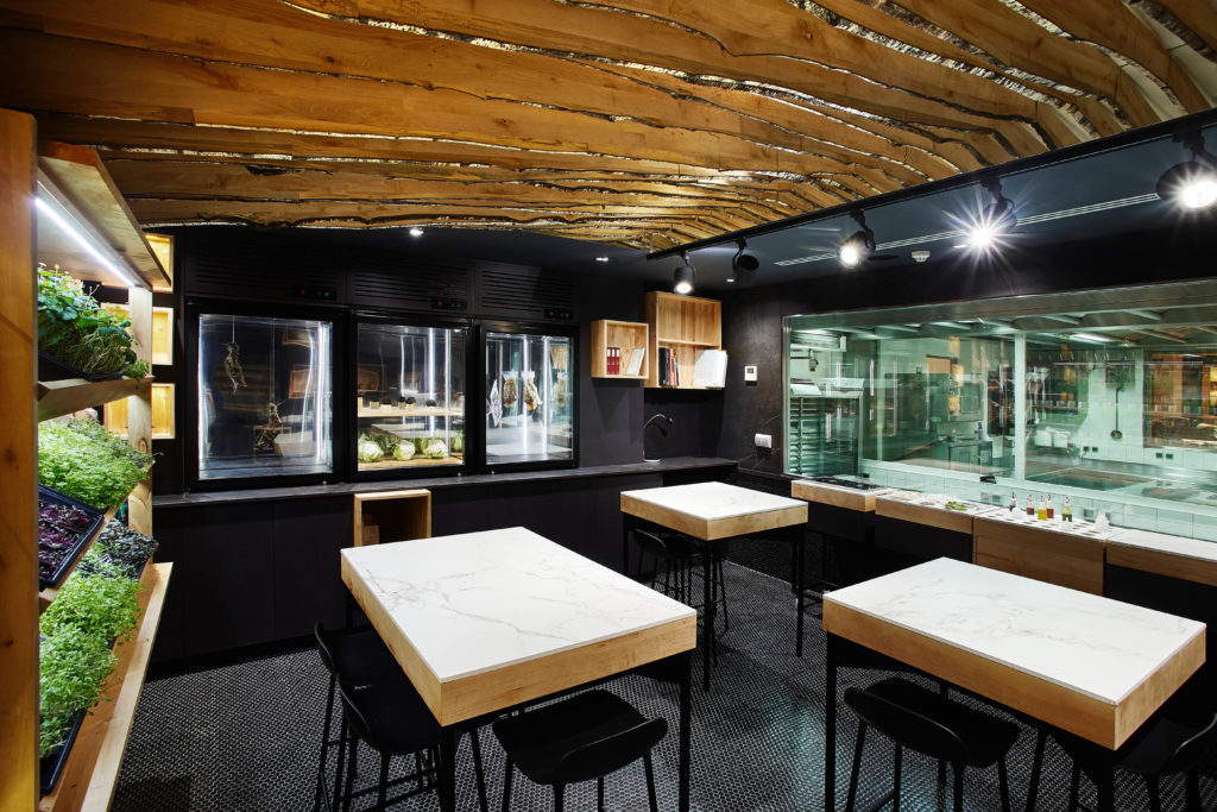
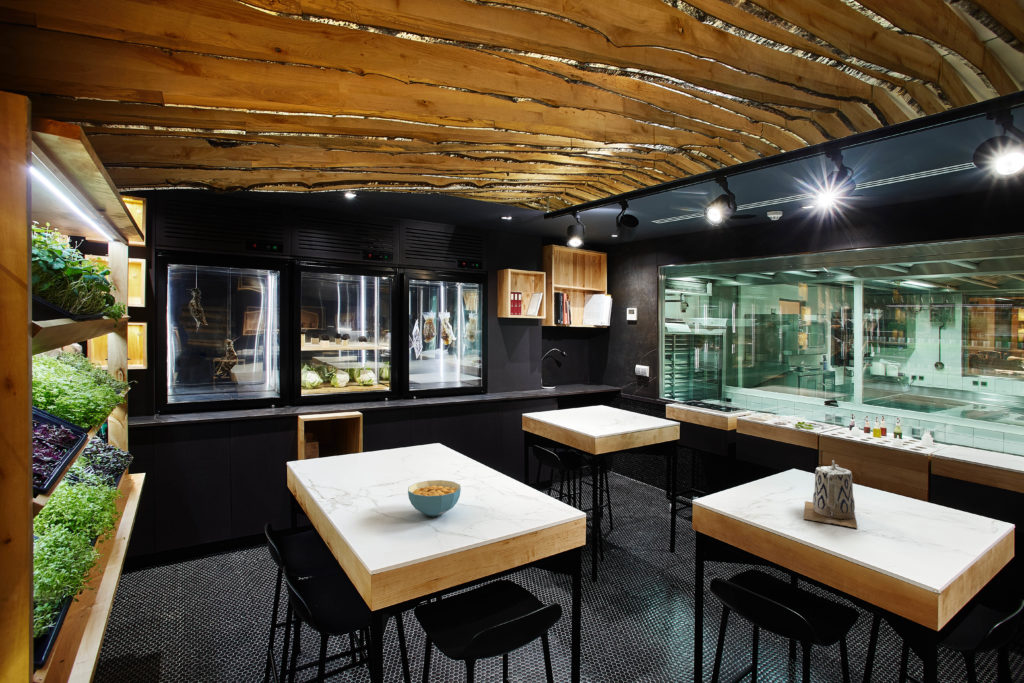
+ cereal bowl [407,479,462,517]
+ teapot [803,459,858,529]
